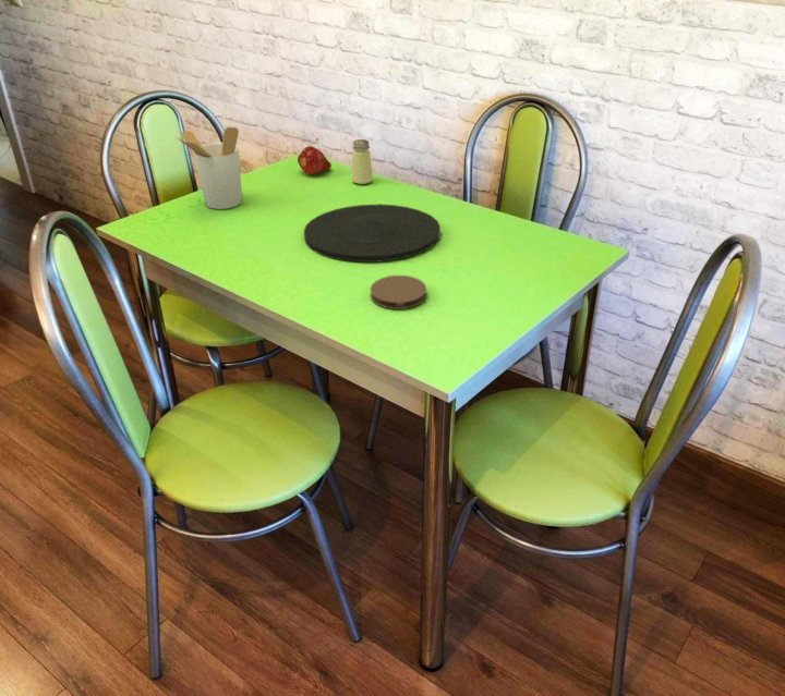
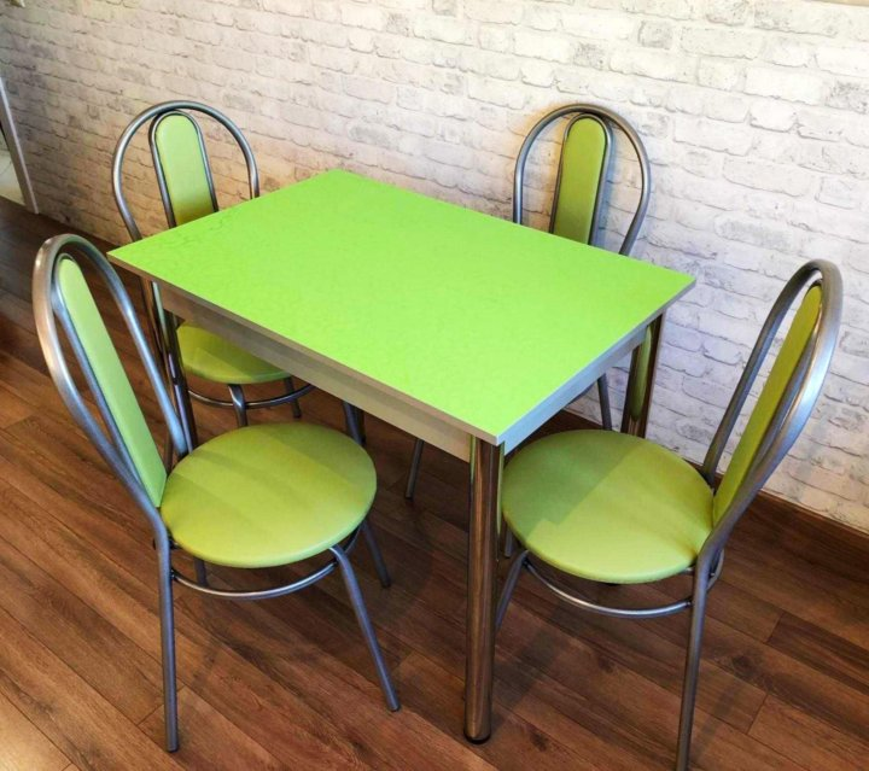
- saltshaker [351,138,374,185]
- plate [303,204,442,264]
- utensil holder [174,125,243,210]
- fruit [297,145,333,175]
- coaster [370,274,427,310]
